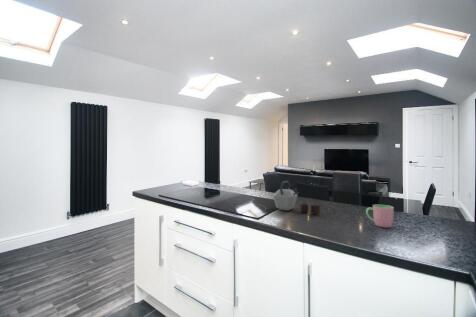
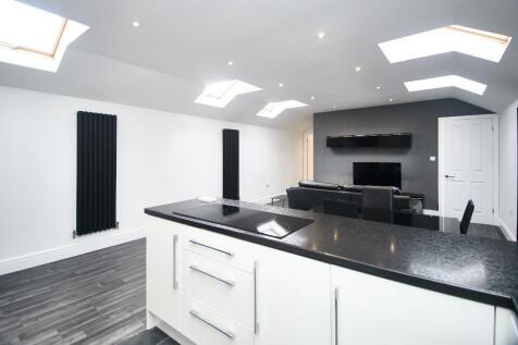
- kettle [272,180,321,215]
- cup [365,204,395,228]
